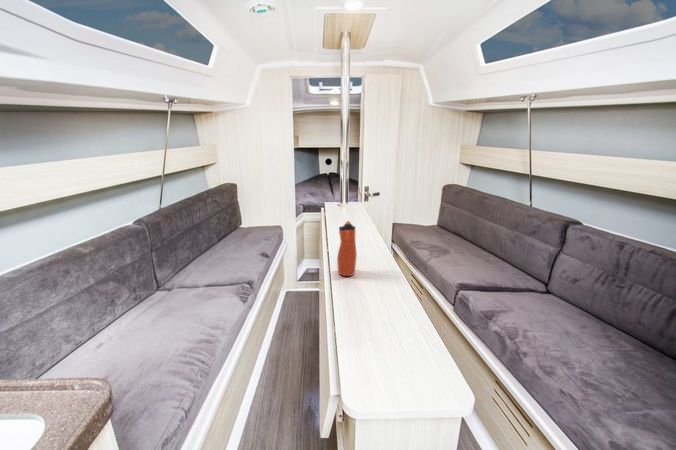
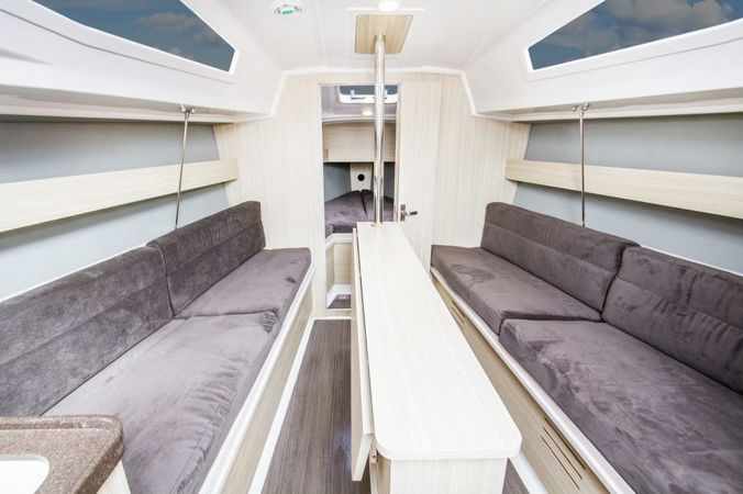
- water bottle [336,220,358,277]
